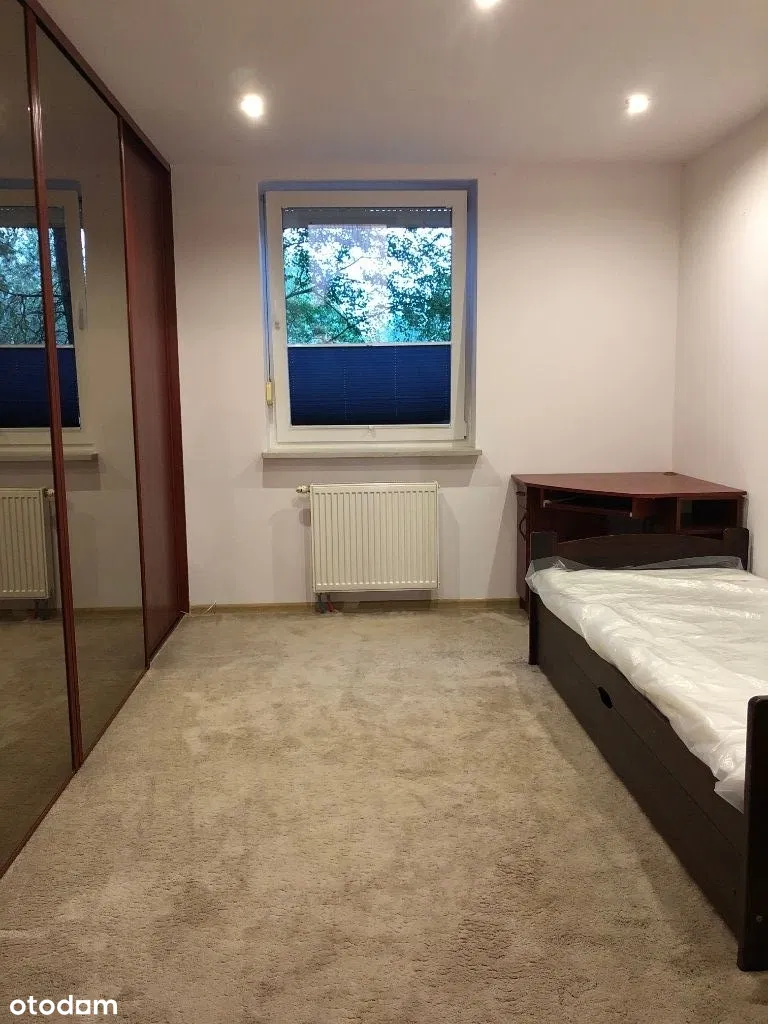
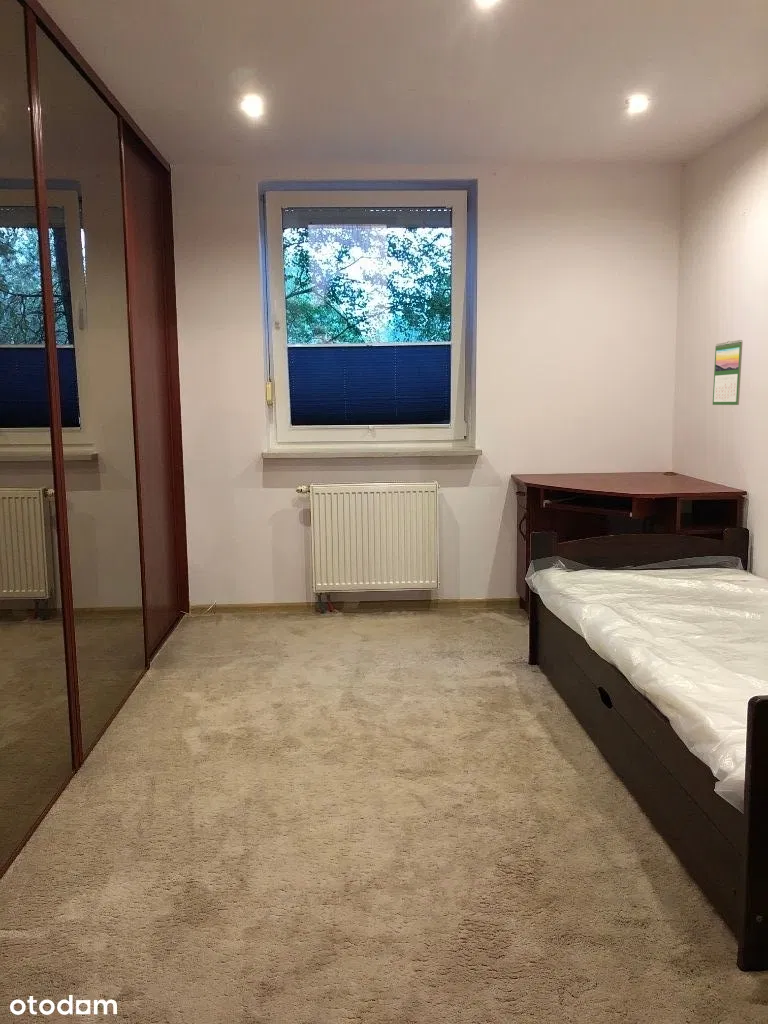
+ calendar [712,339,743,406]
